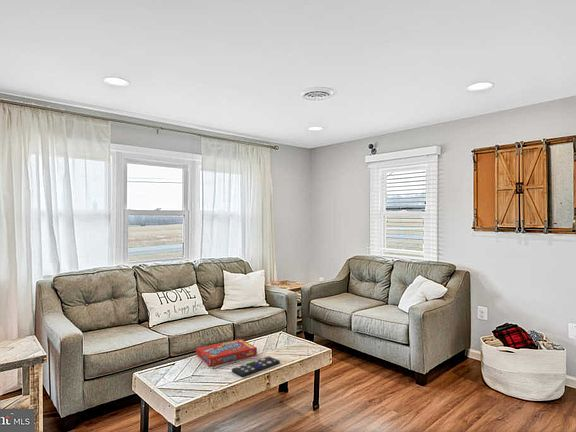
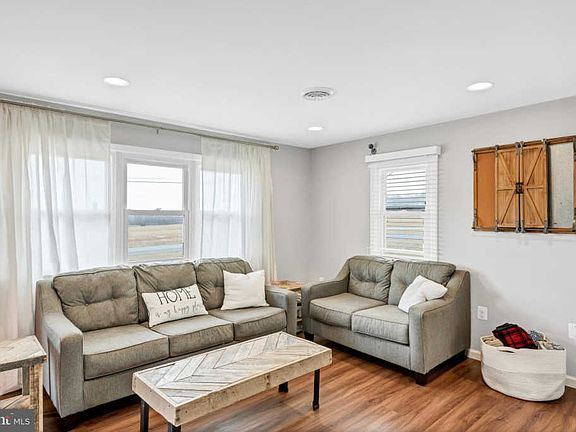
- snack box [195,338,258,367]
- remote control [231,355,281,378]
